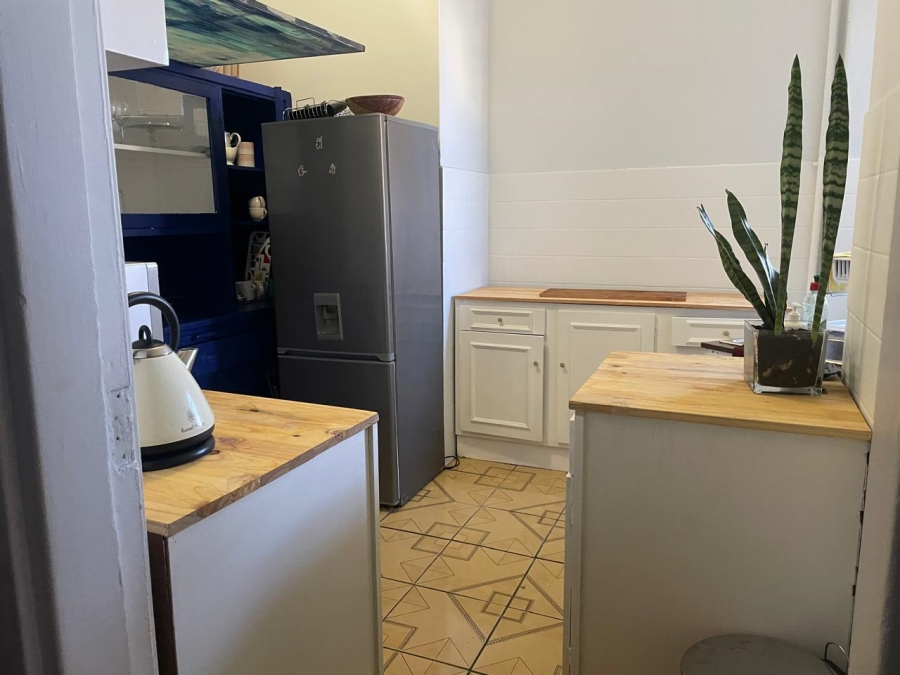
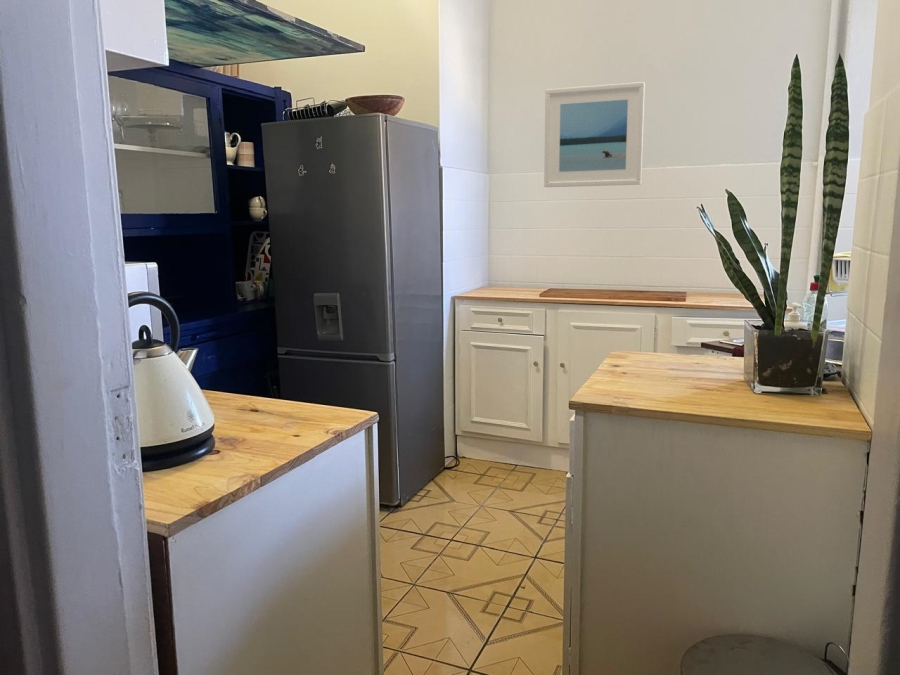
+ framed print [543,81,646,188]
